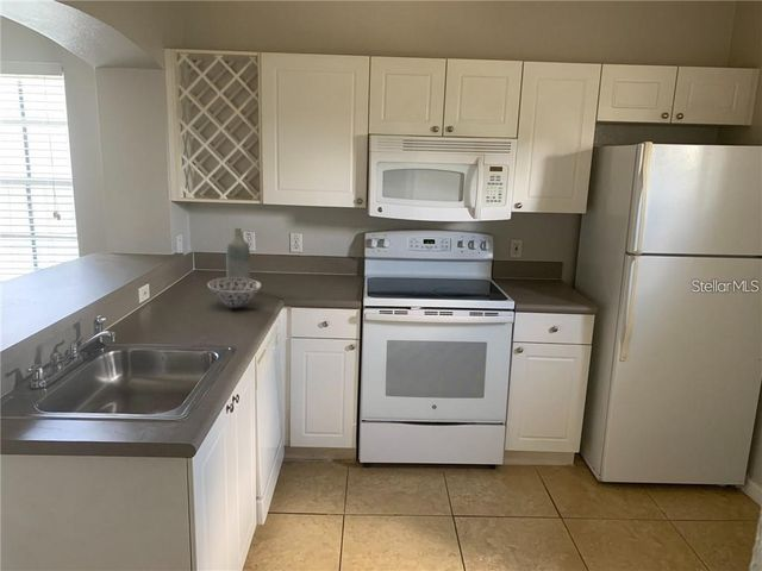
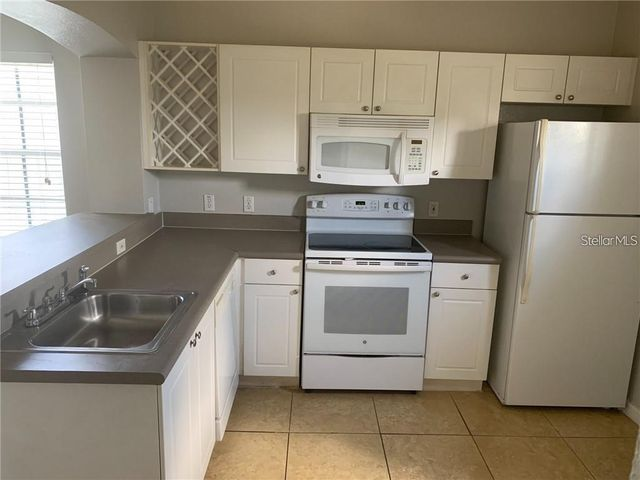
- bowl [206,276,262,309]
- bottle [225,227,251,280]
